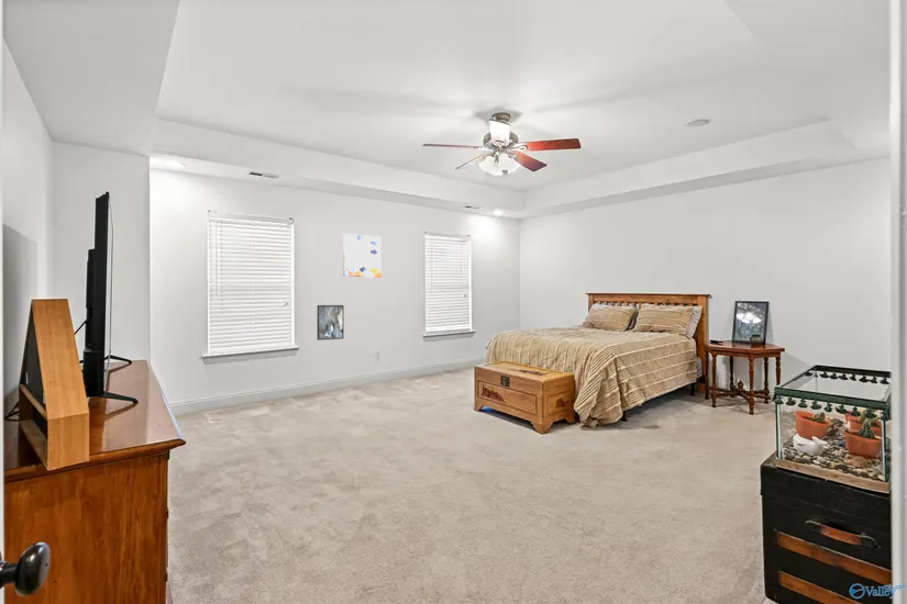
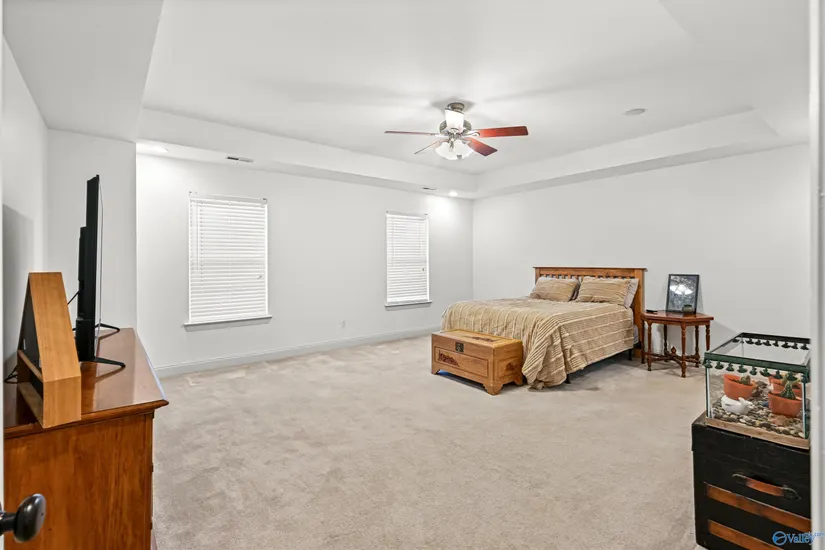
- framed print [317,304,345,342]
- wall art [342,232,383,279]
